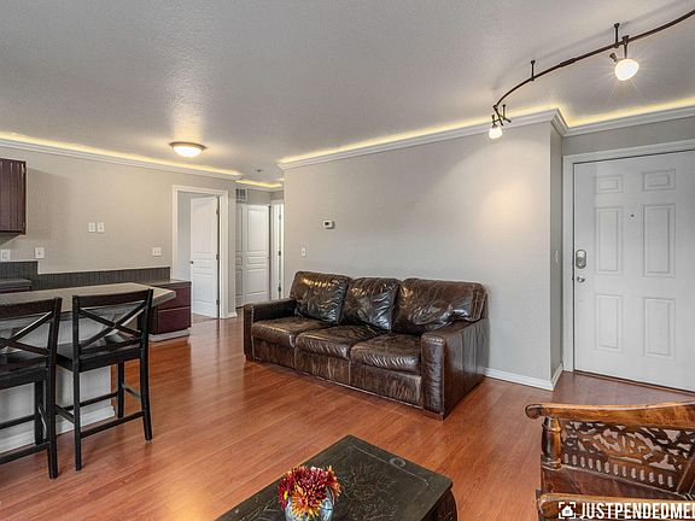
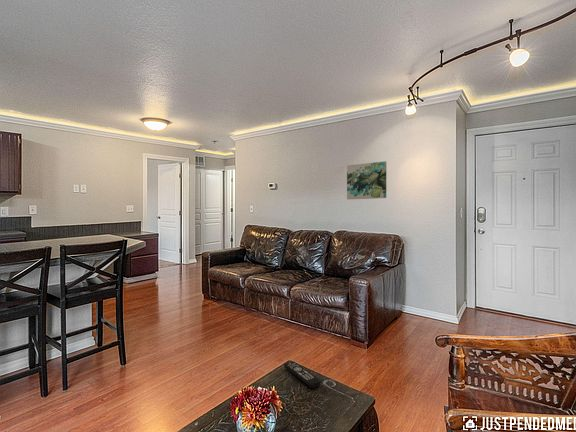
+ wall art [346,160,387,200]
+ remote control [283,360,322,389]
